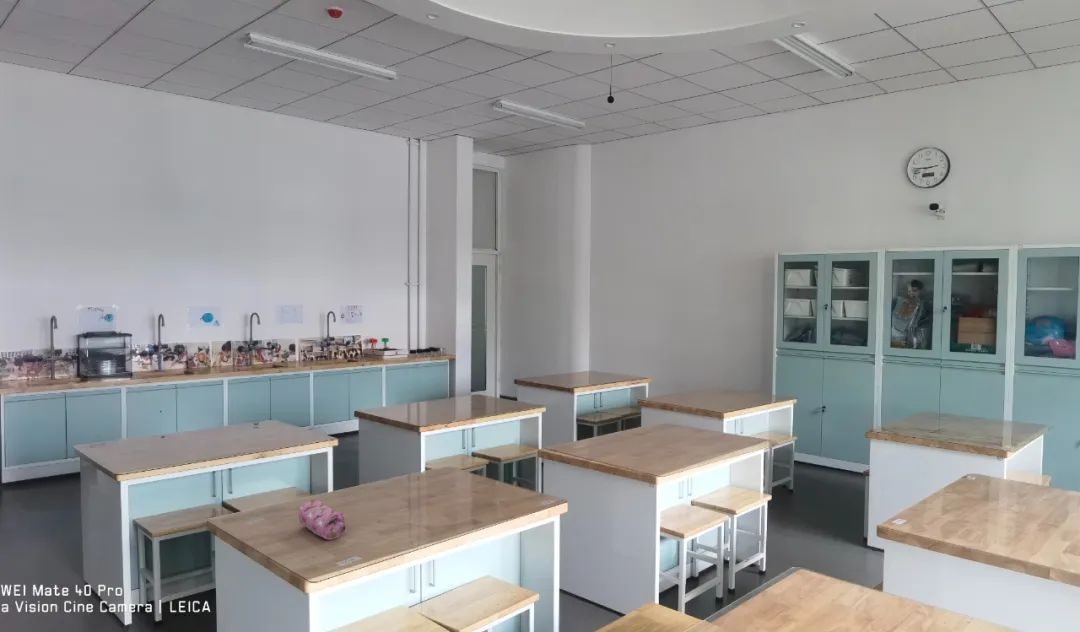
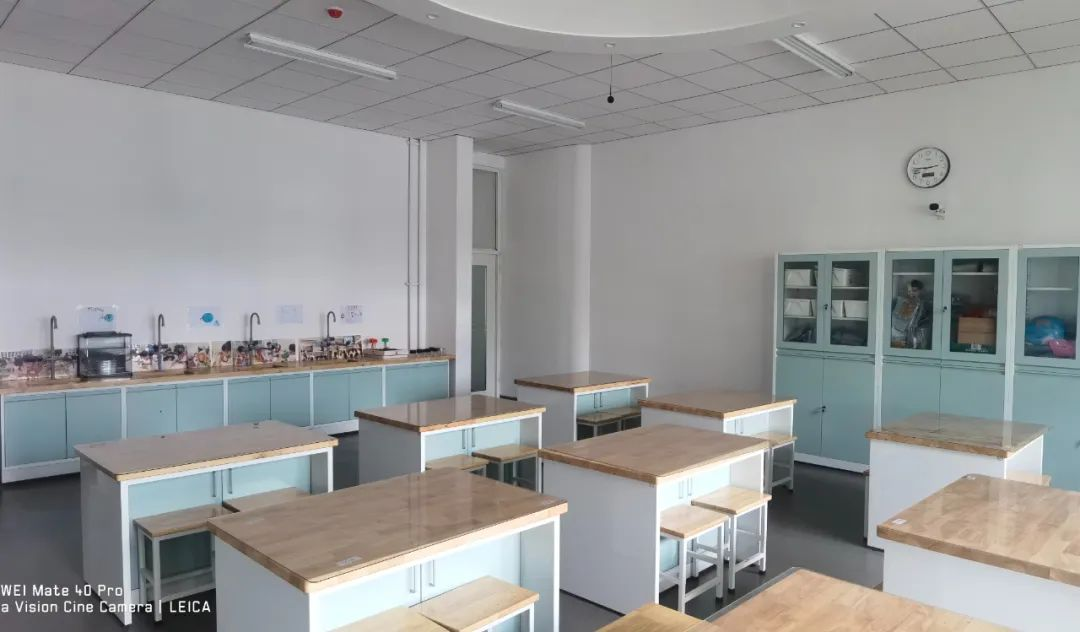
- pencil case [298,498,347,541]
